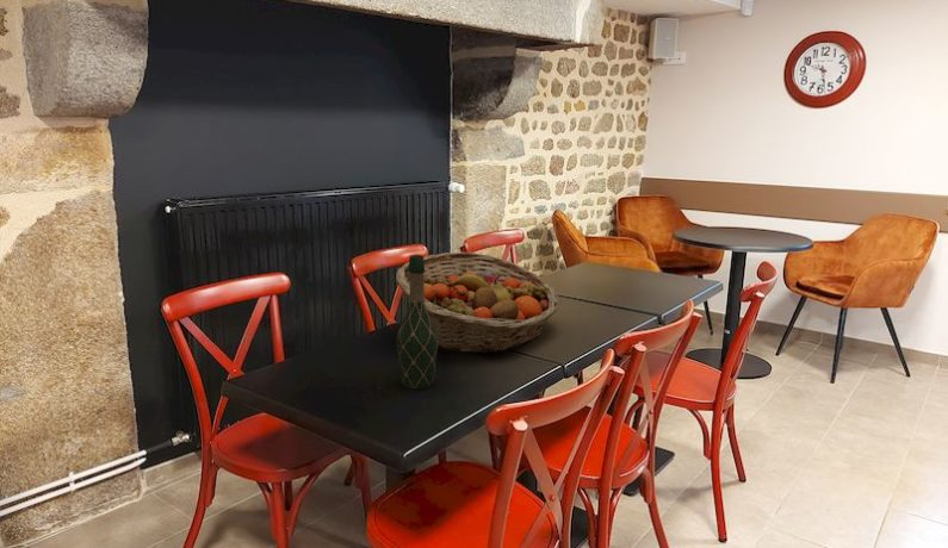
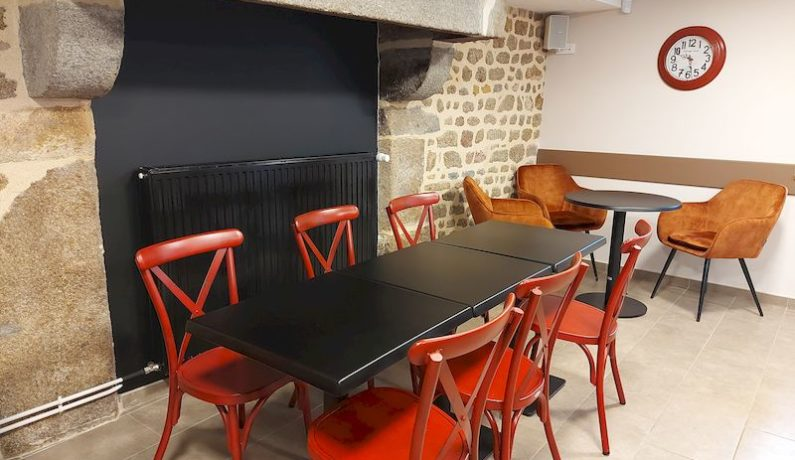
- fruit basket [395,251,560,355]
- wine bottle [395,254,439,390]
